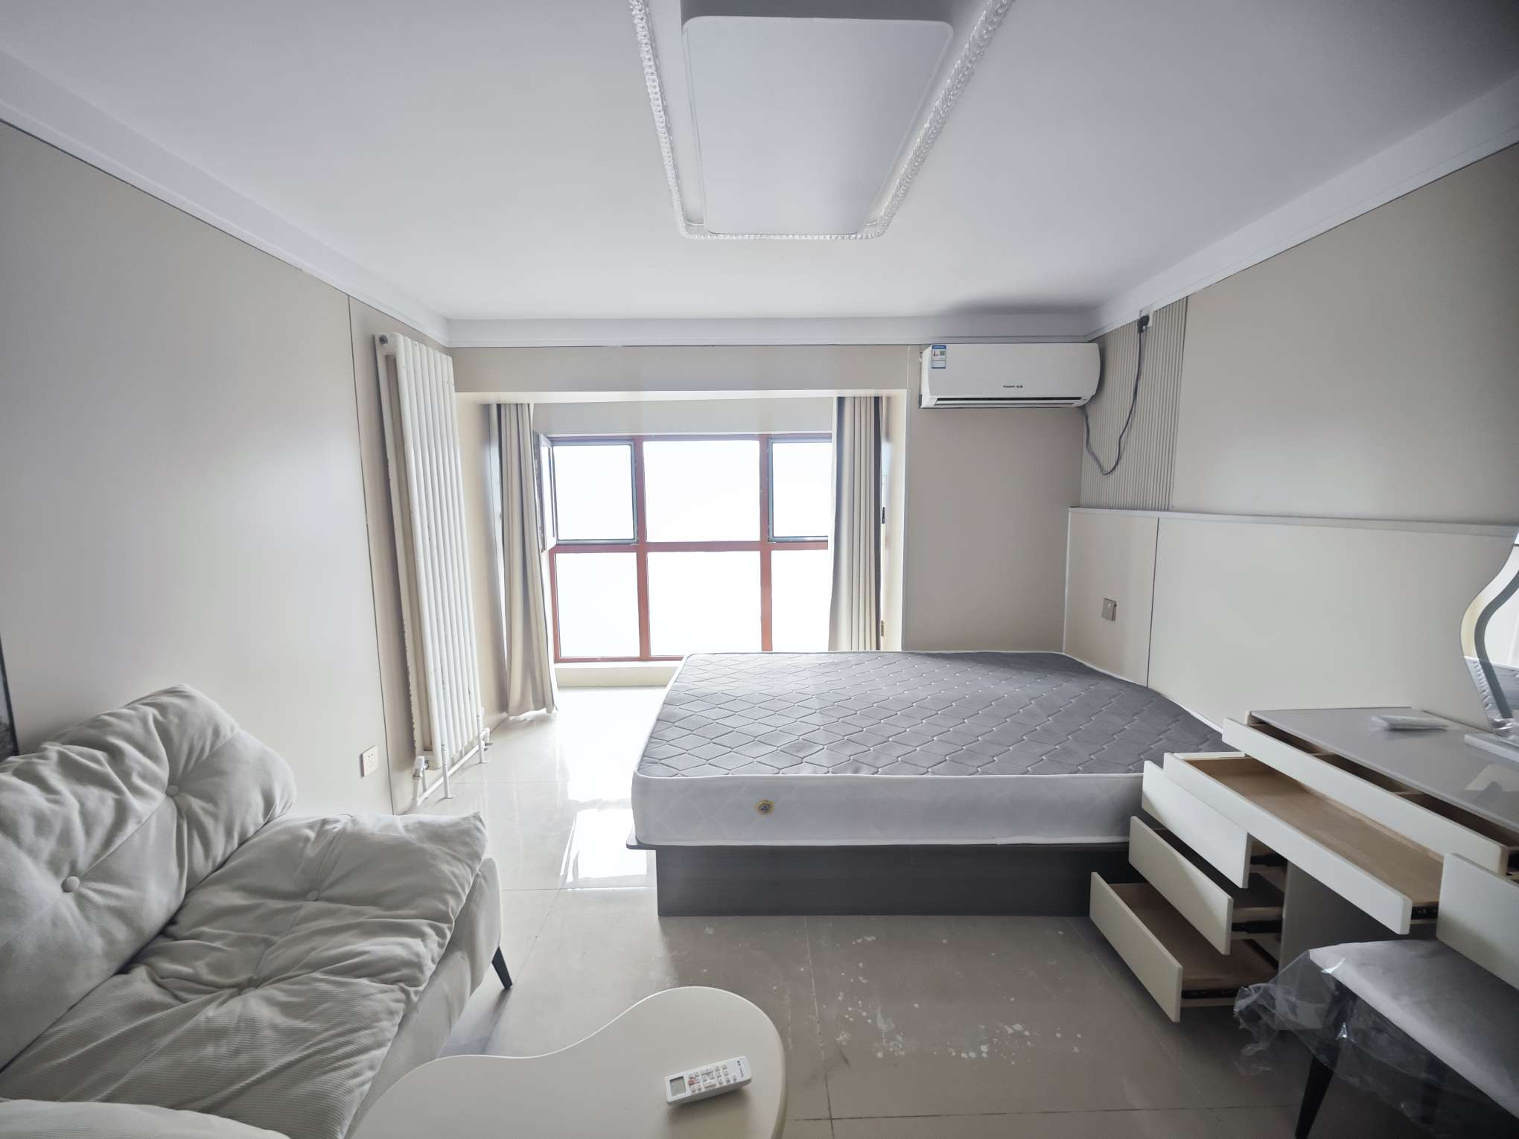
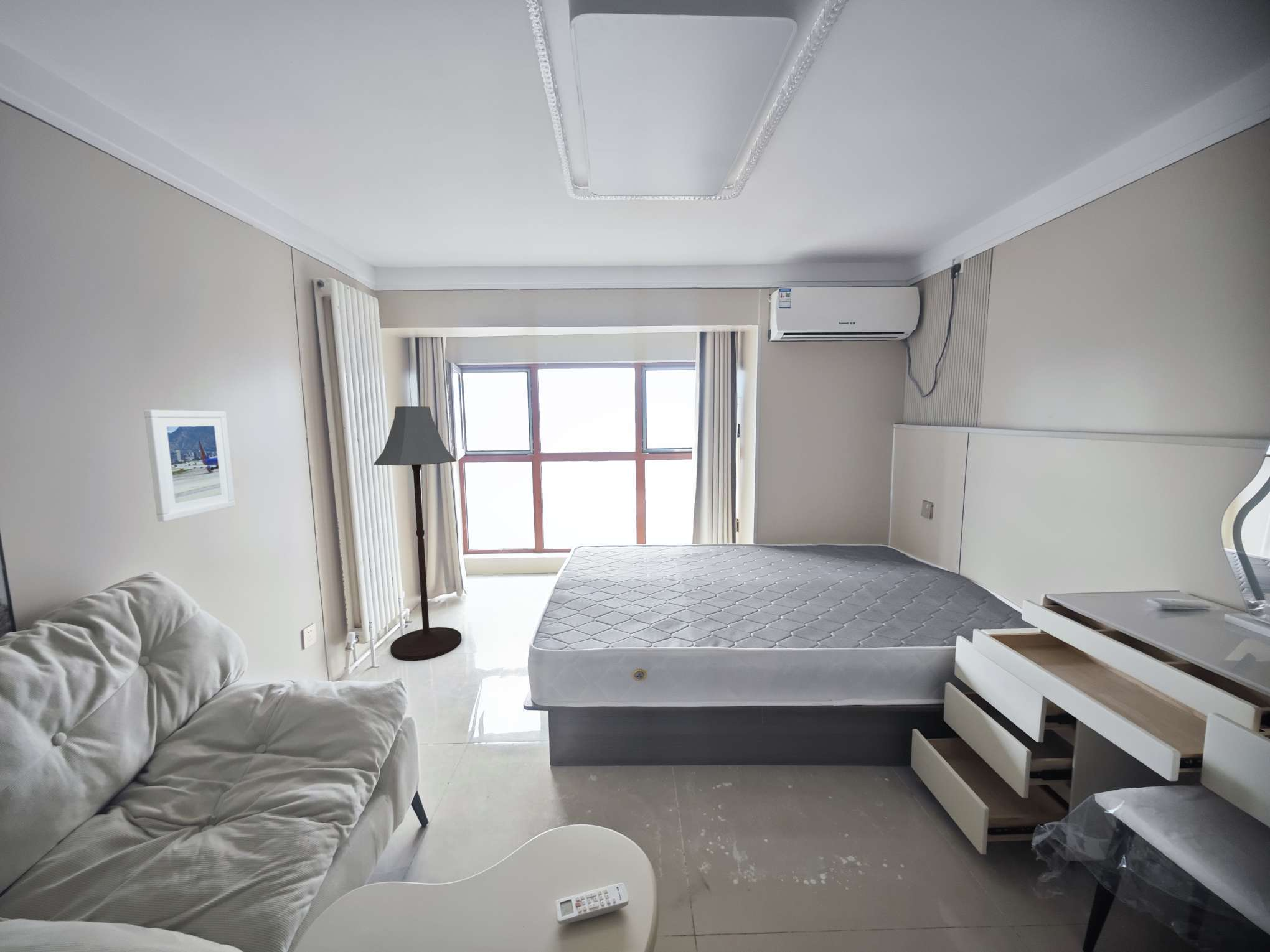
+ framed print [144,409,236,522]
+ floor lamp [373,406,462,661]
